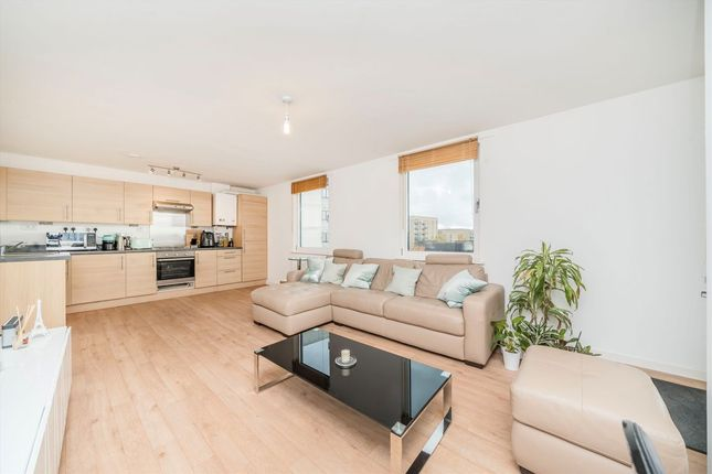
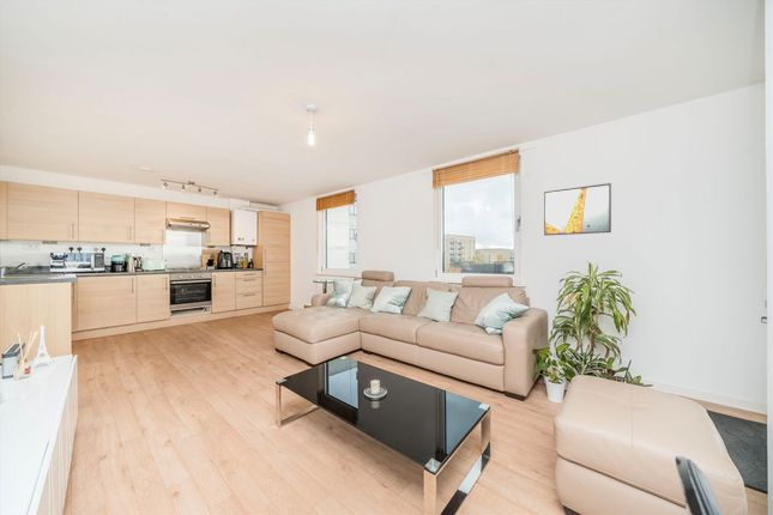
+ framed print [543,182,612,237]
